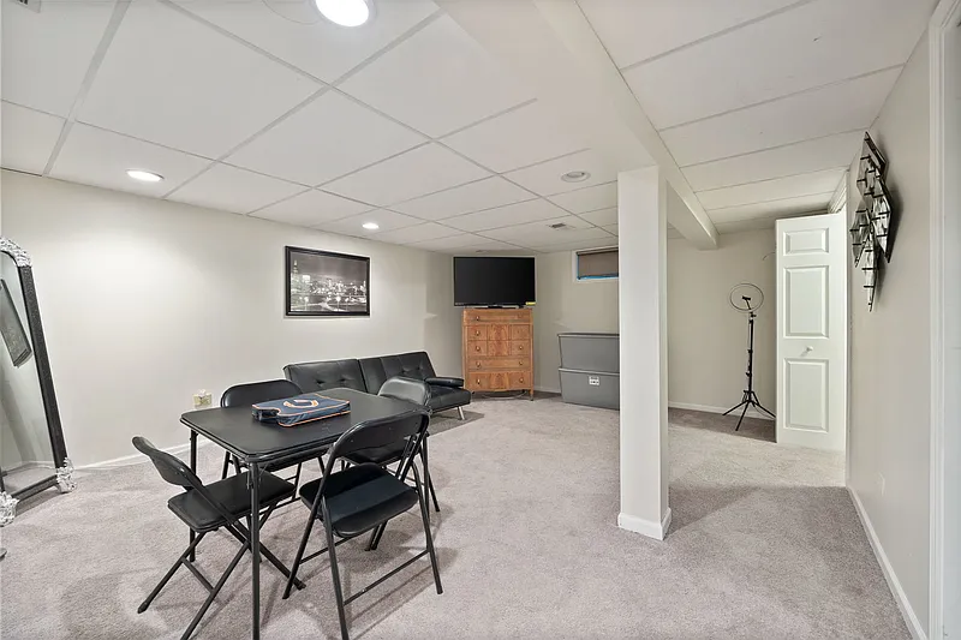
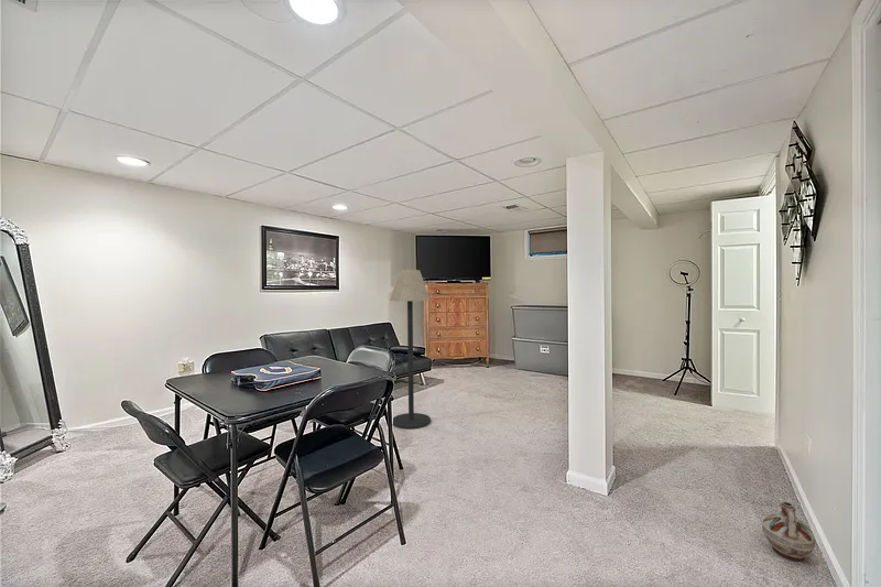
+ ceramic jug [761,500,816,562]
+ floor lamp [389,269,432,430]
